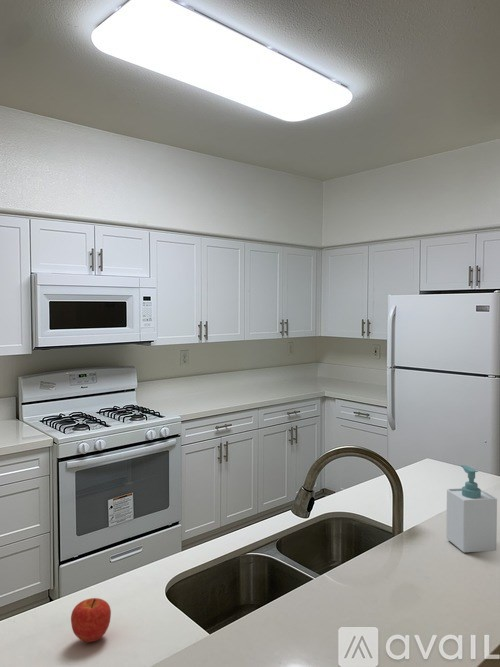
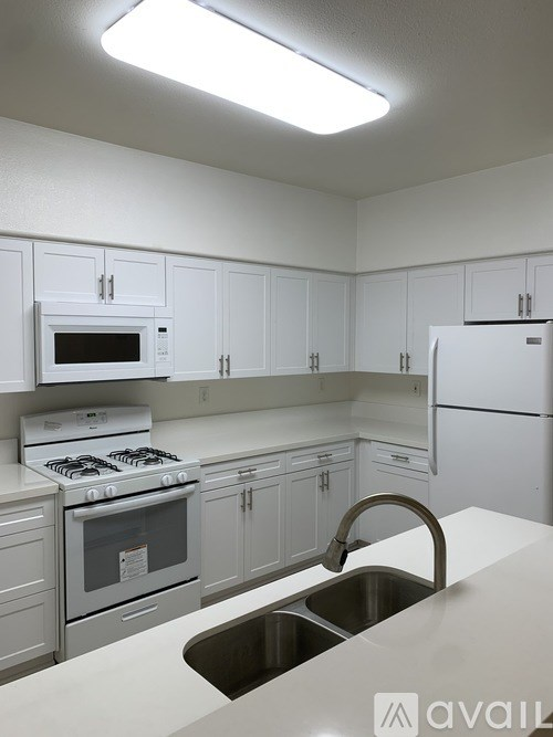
- fruit [70,597,112,643]
- soap bottle [445,464,498,553]
